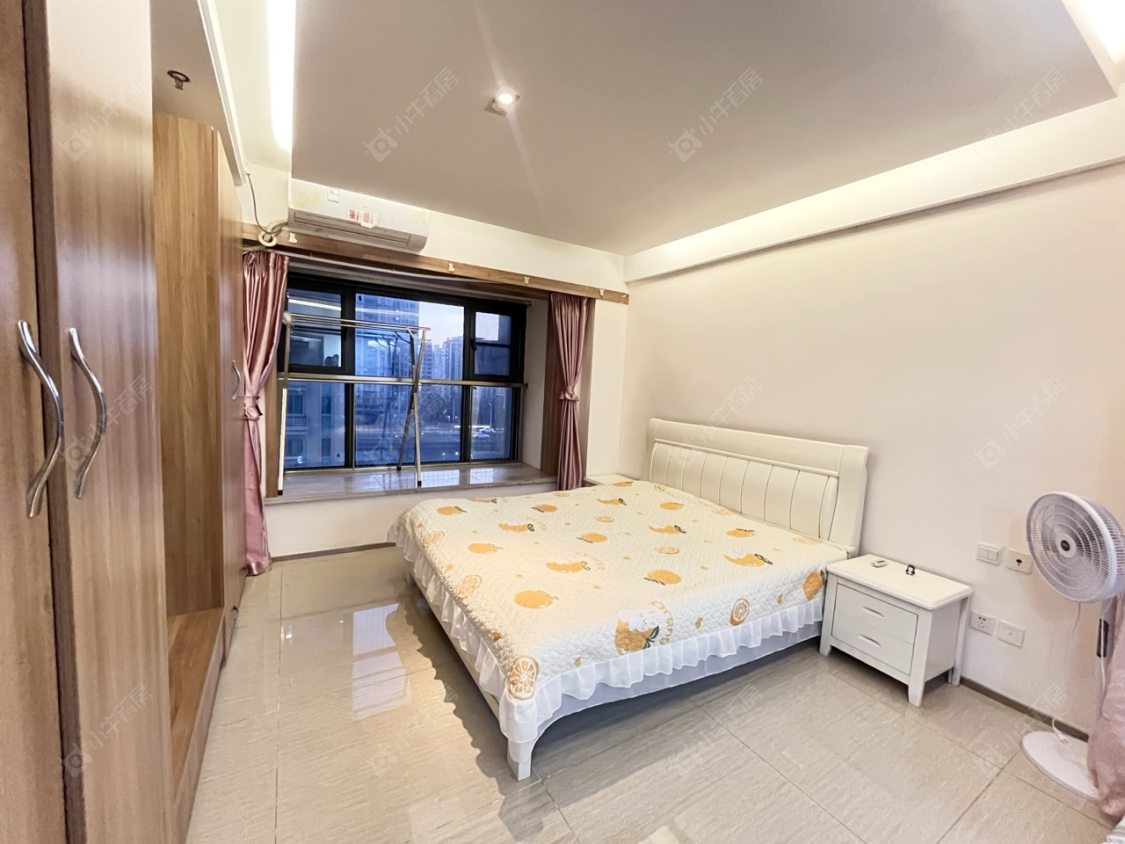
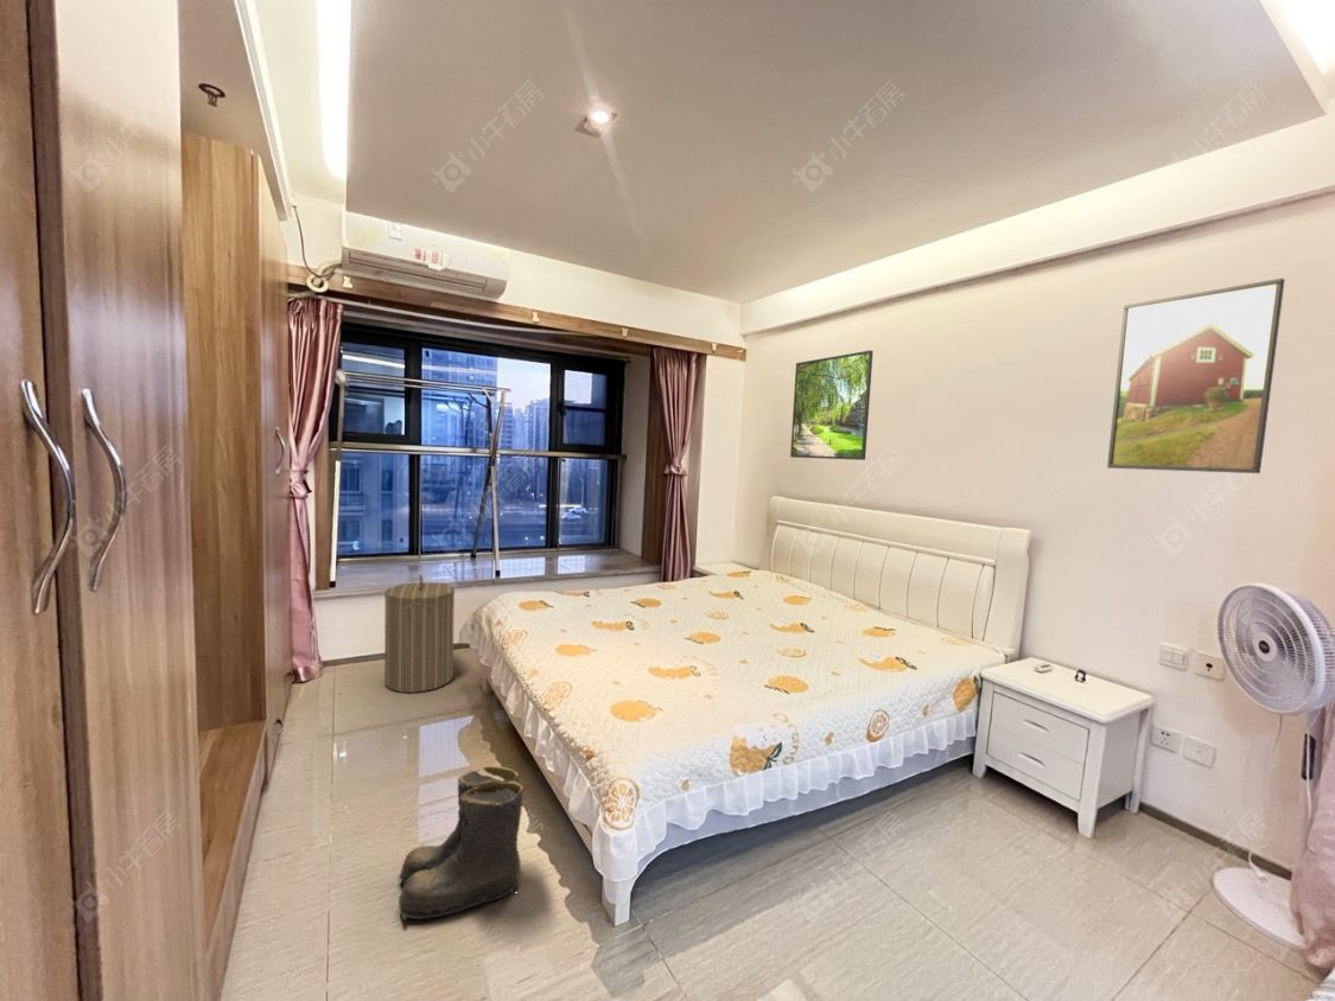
+ laundry hamper [383,574,456,694]
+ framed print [789,349,875,461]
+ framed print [1106,278,1286,474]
+ boots [396,765,525,922]
